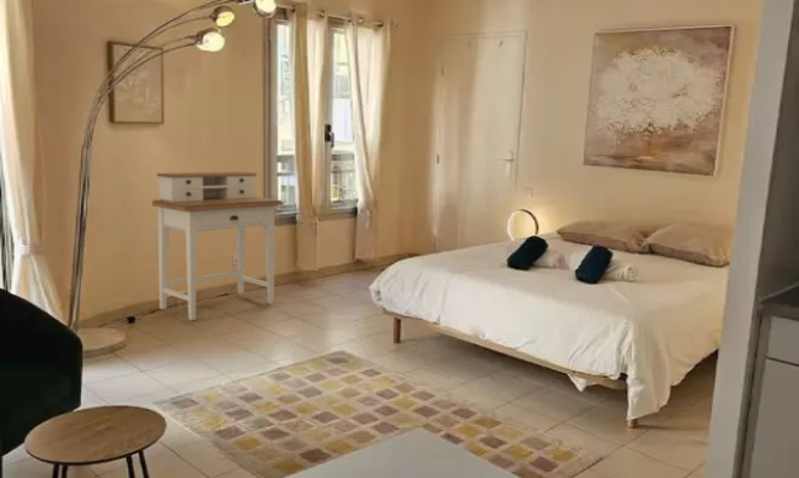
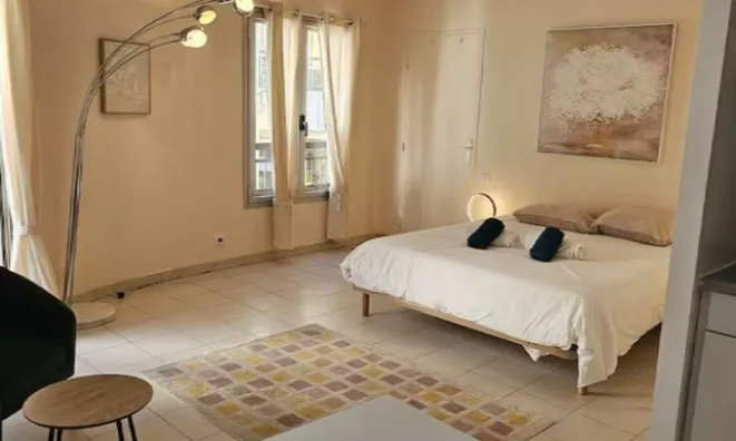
- desk [151,170,284,321]
